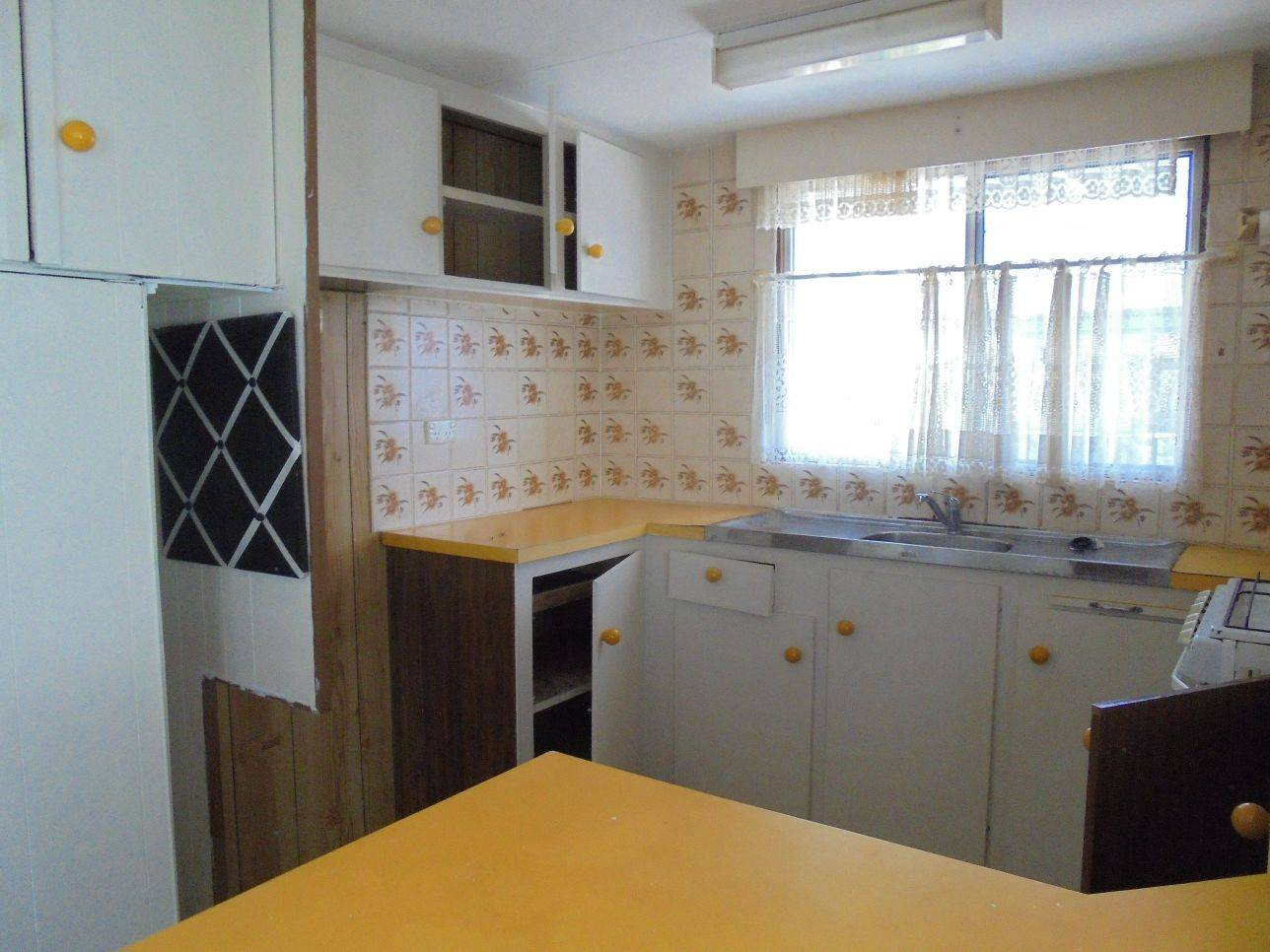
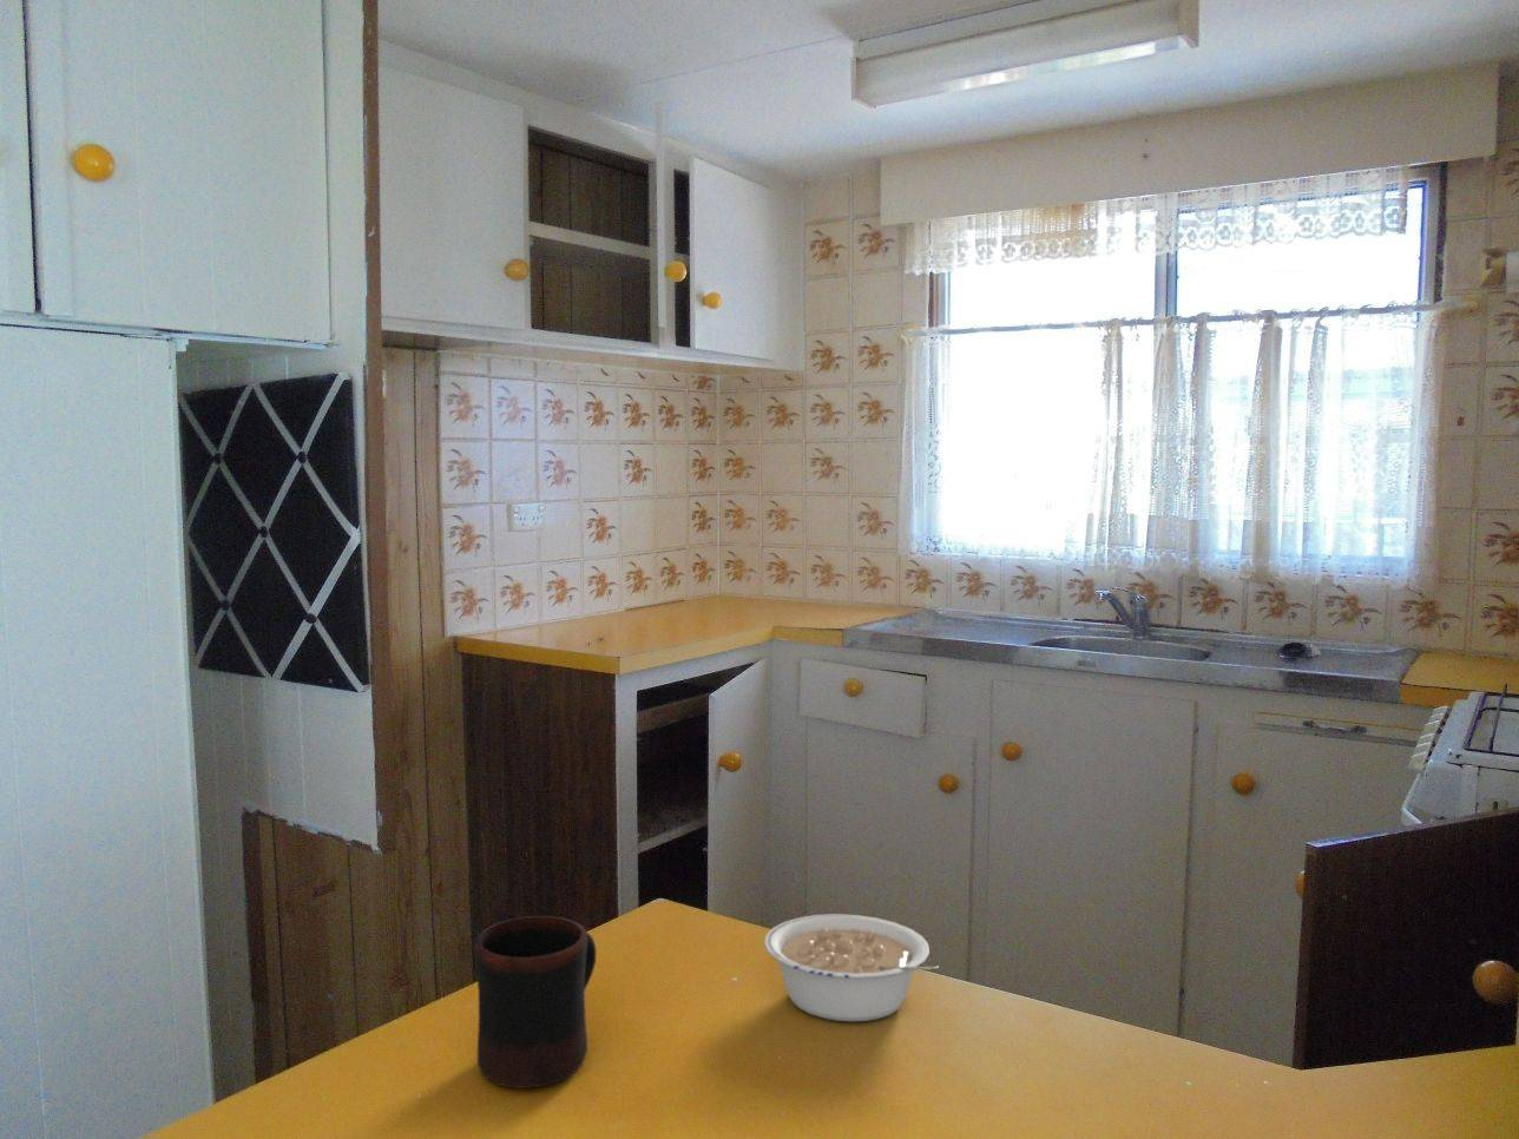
+ mug [472,915,598,1090]
+ legume [763,913,939,1022]
